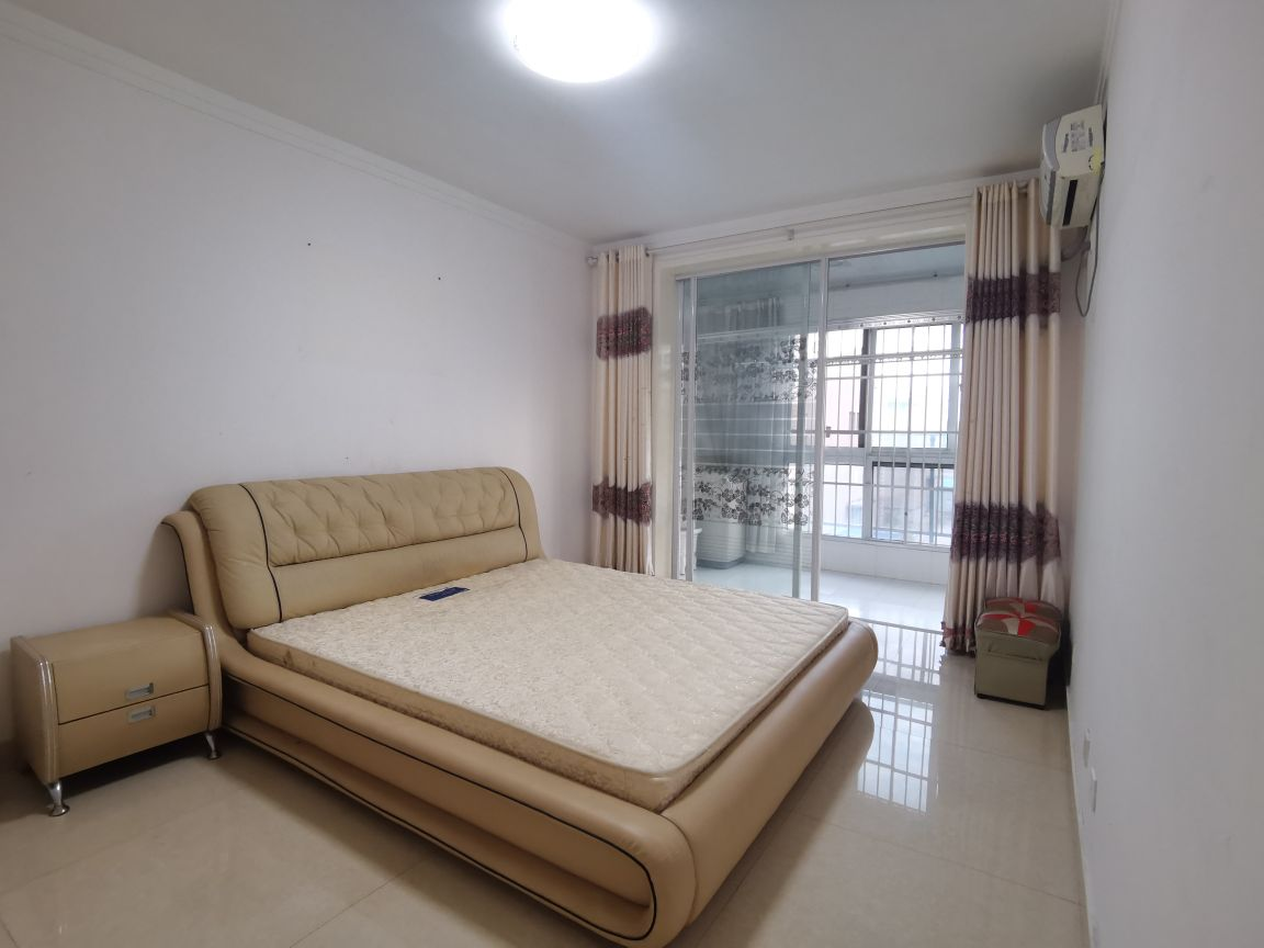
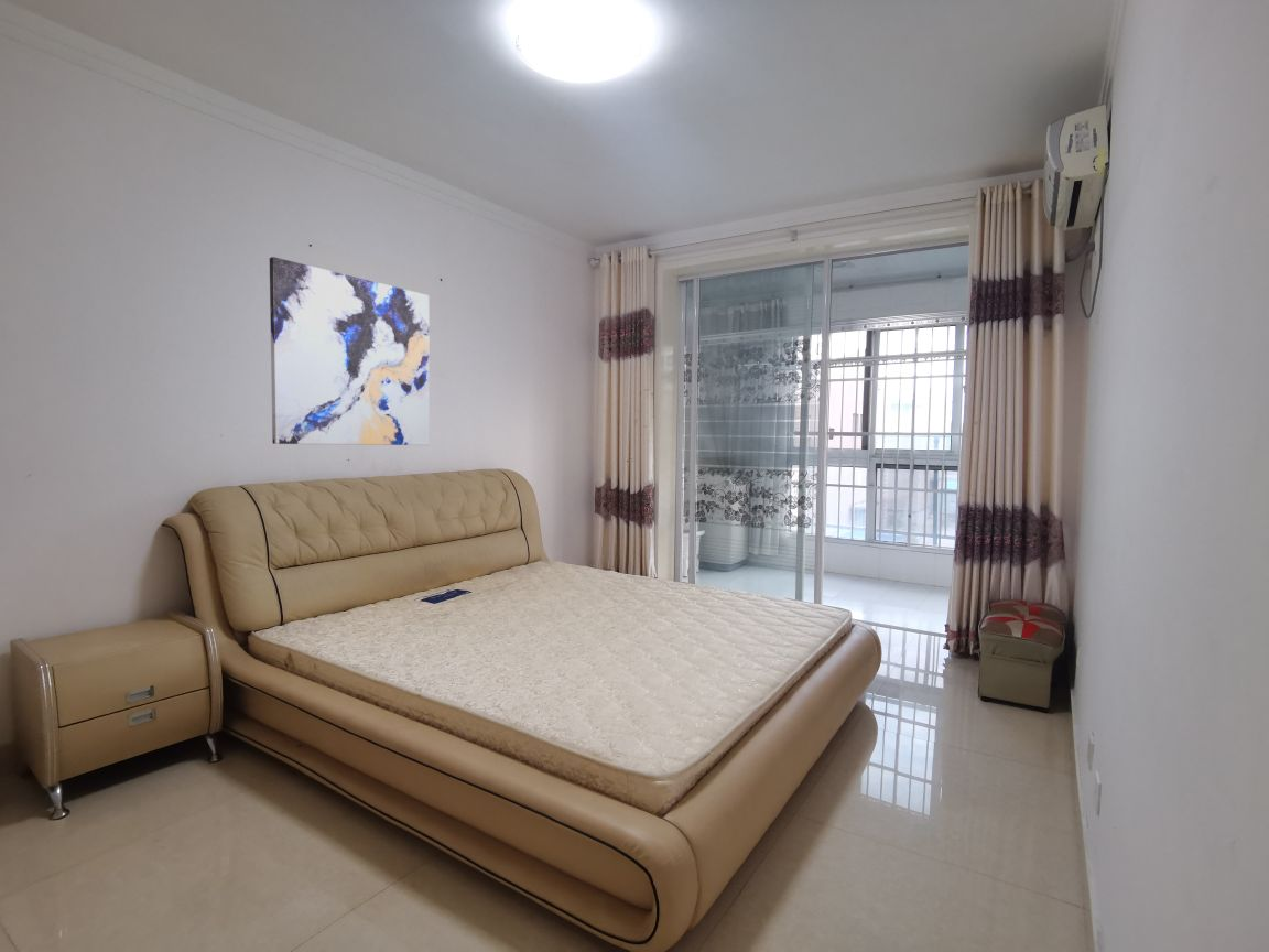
+ wall art [269,256,431,446]
